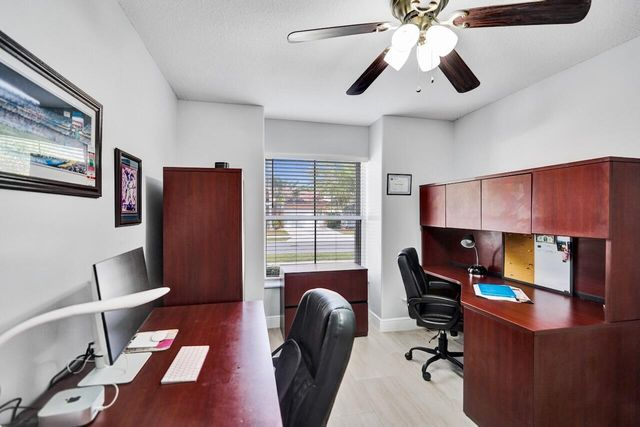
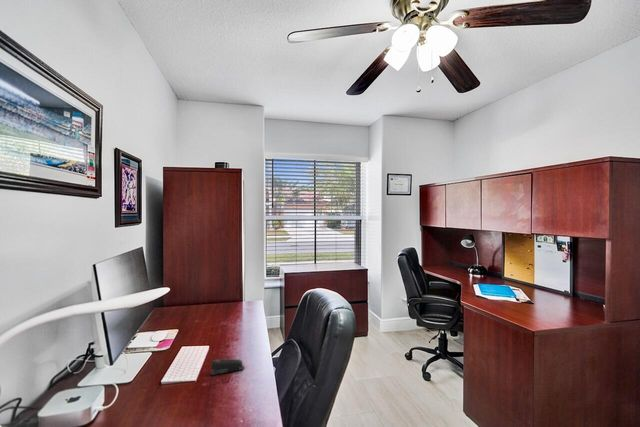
+ stapler [209,358,245,376]
